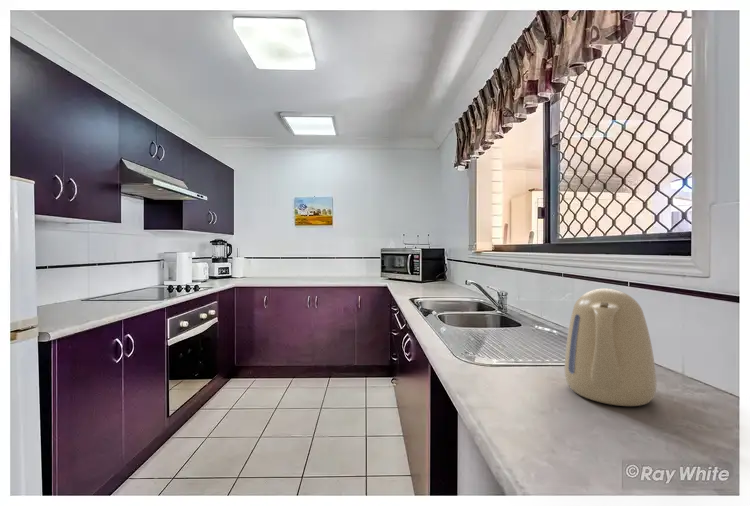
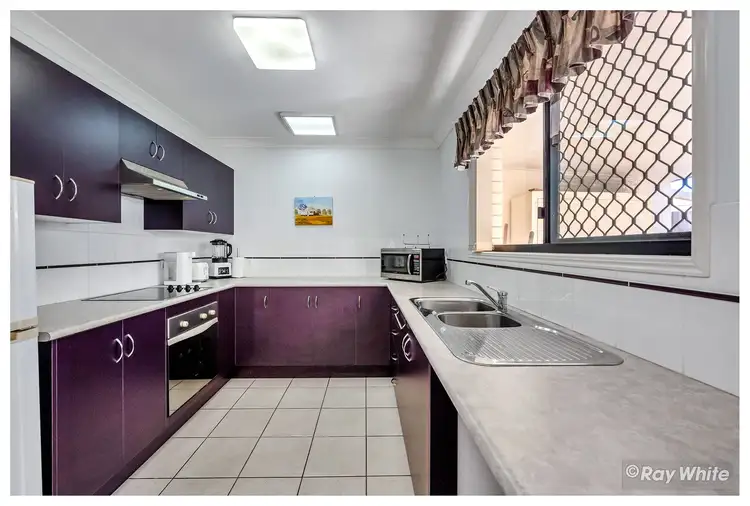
- kettle [564,287,658,407]
